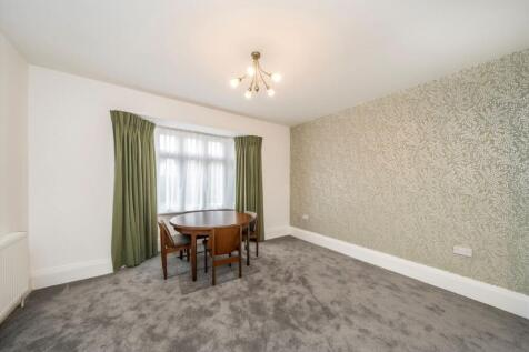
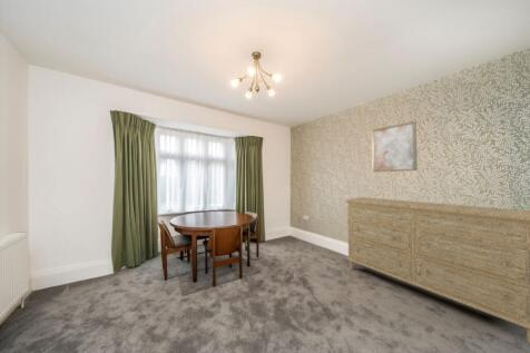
+ dresser [344,196,530,344]
+ wall art [371,120,419,173]
